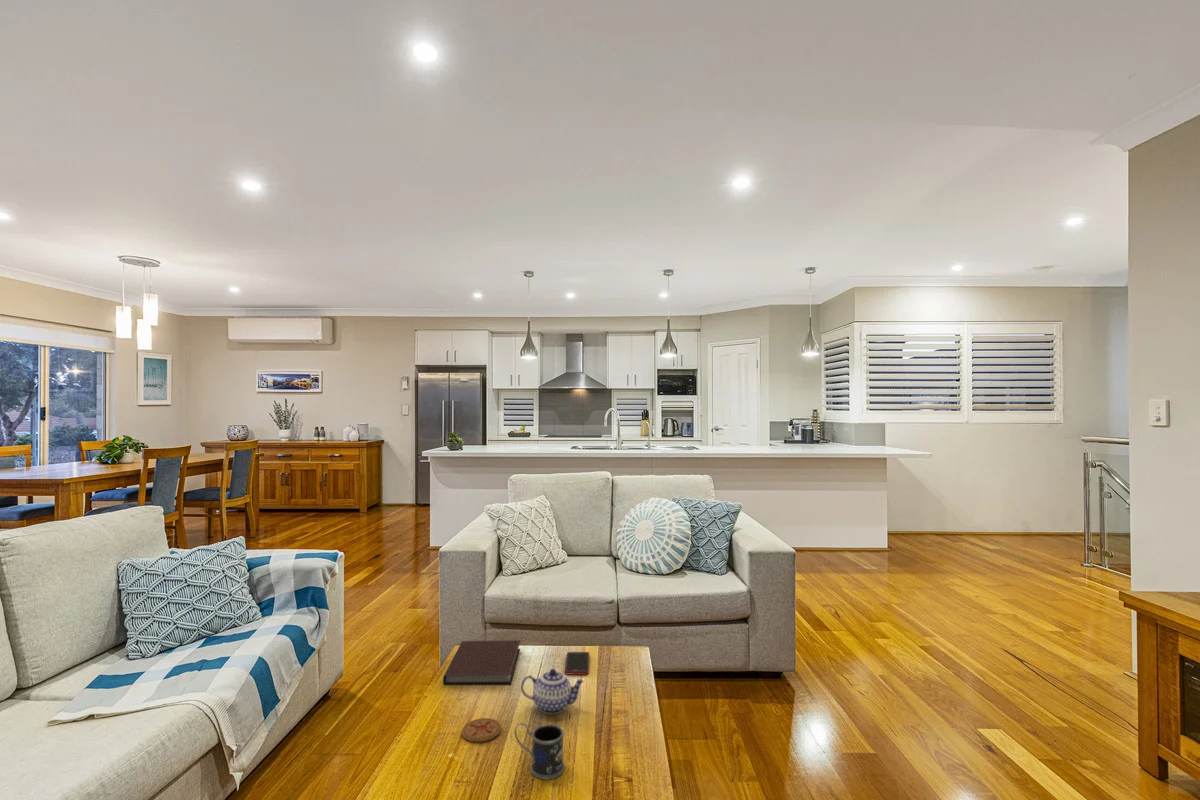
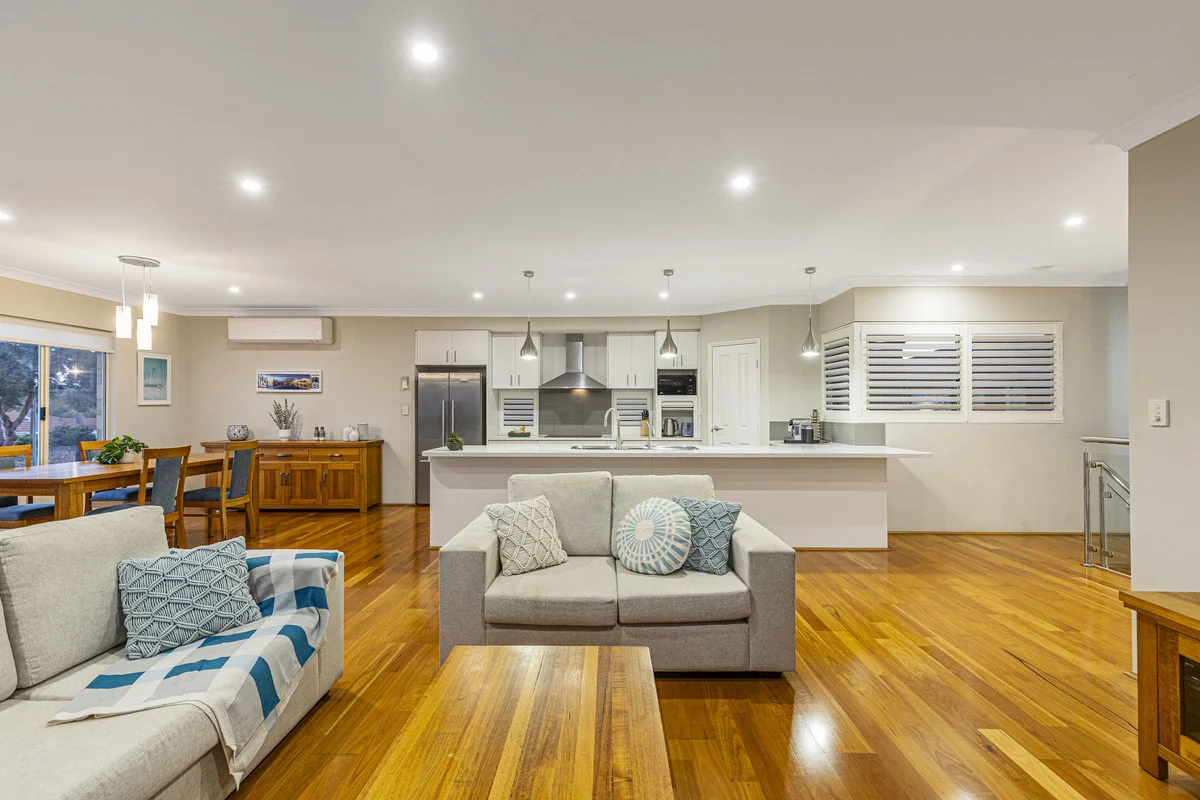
- mug [514,722,566,780]
- teapot [520,668,585,715]
- coaster [461,717,502,743]
- notebook [442,639,521,686]
- cell phone [564,651,590,675]
